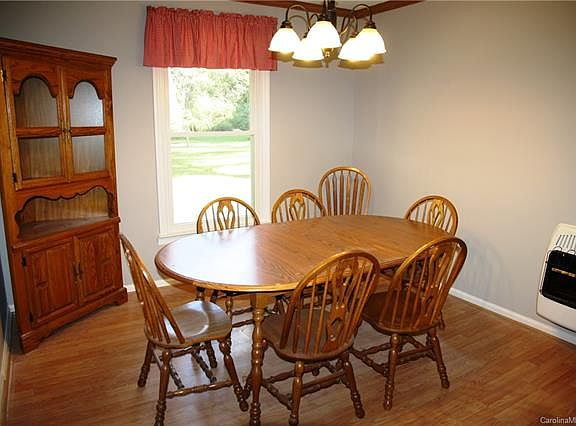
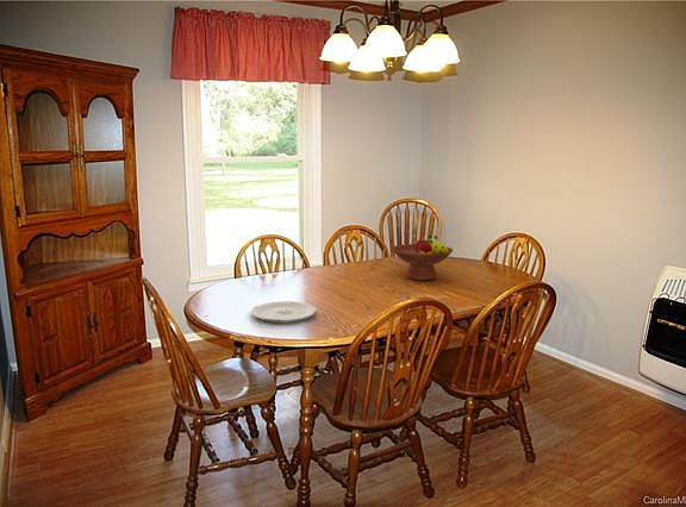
+ fruit bowl [391,233,454,282]
+ plate [250,300,318,324]
